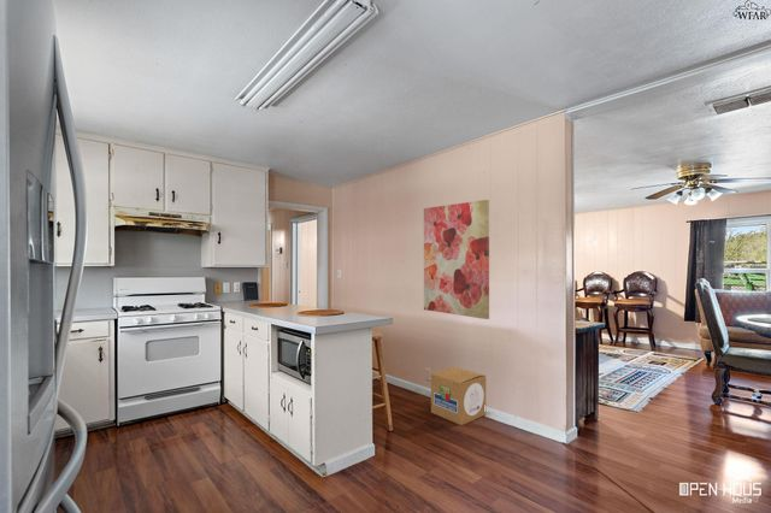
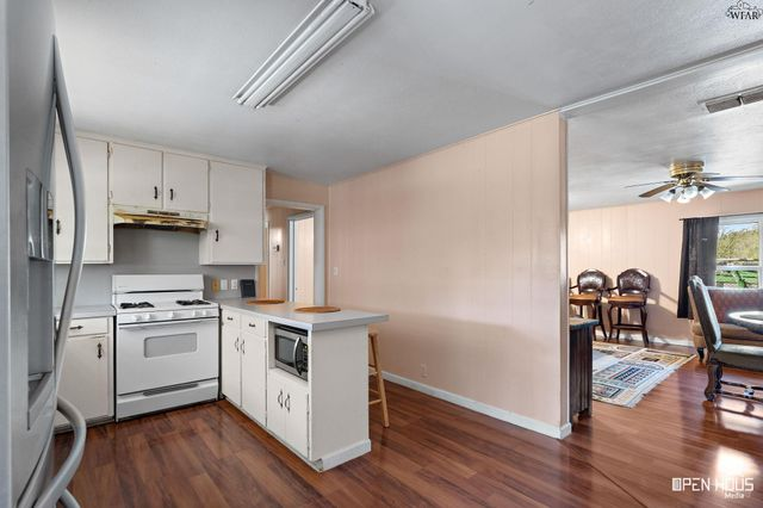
- cardboard box [430,366,487,426]
- wall art [423,199,490,320]
